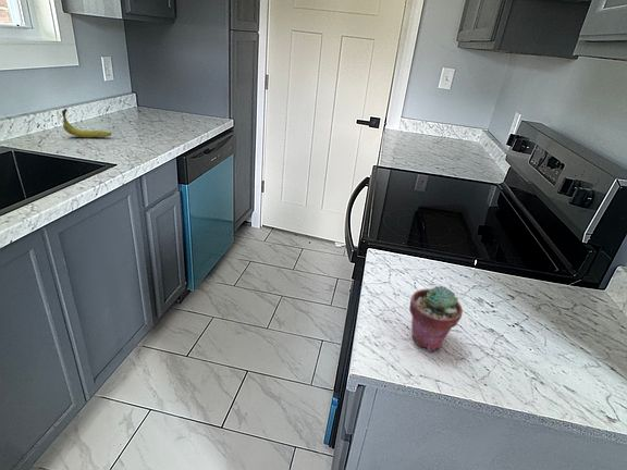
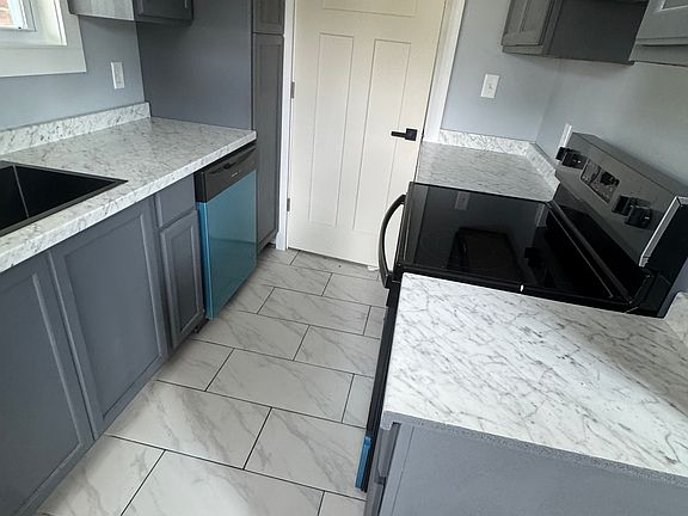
- banana [61,108,112,138]
- potted succulent [408,284,464,352]
